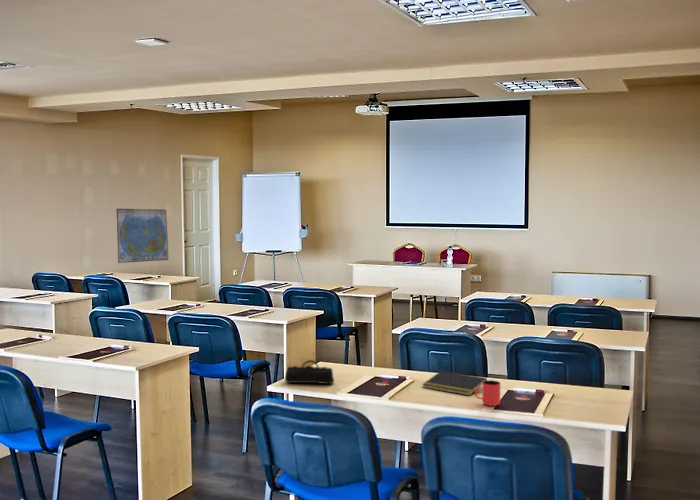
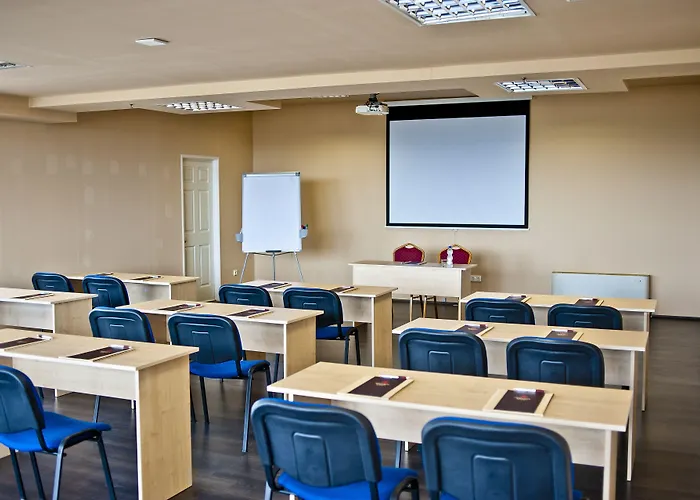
- world map [115,208,169,264]
- notepad [421,370,488,396]
- pencil case [284,359,335,385]
- cup [474,379,501,407]
